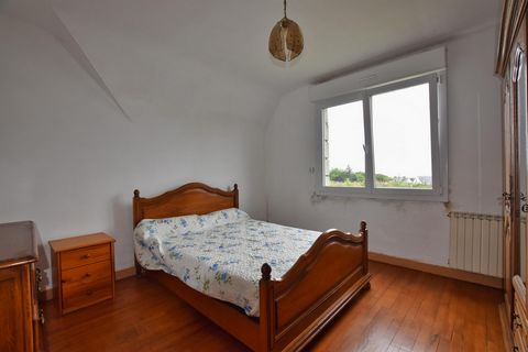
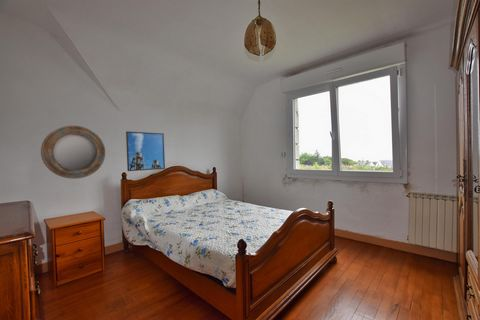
+ home mirror [40,125,106,180]
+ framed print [125,130,166,172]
